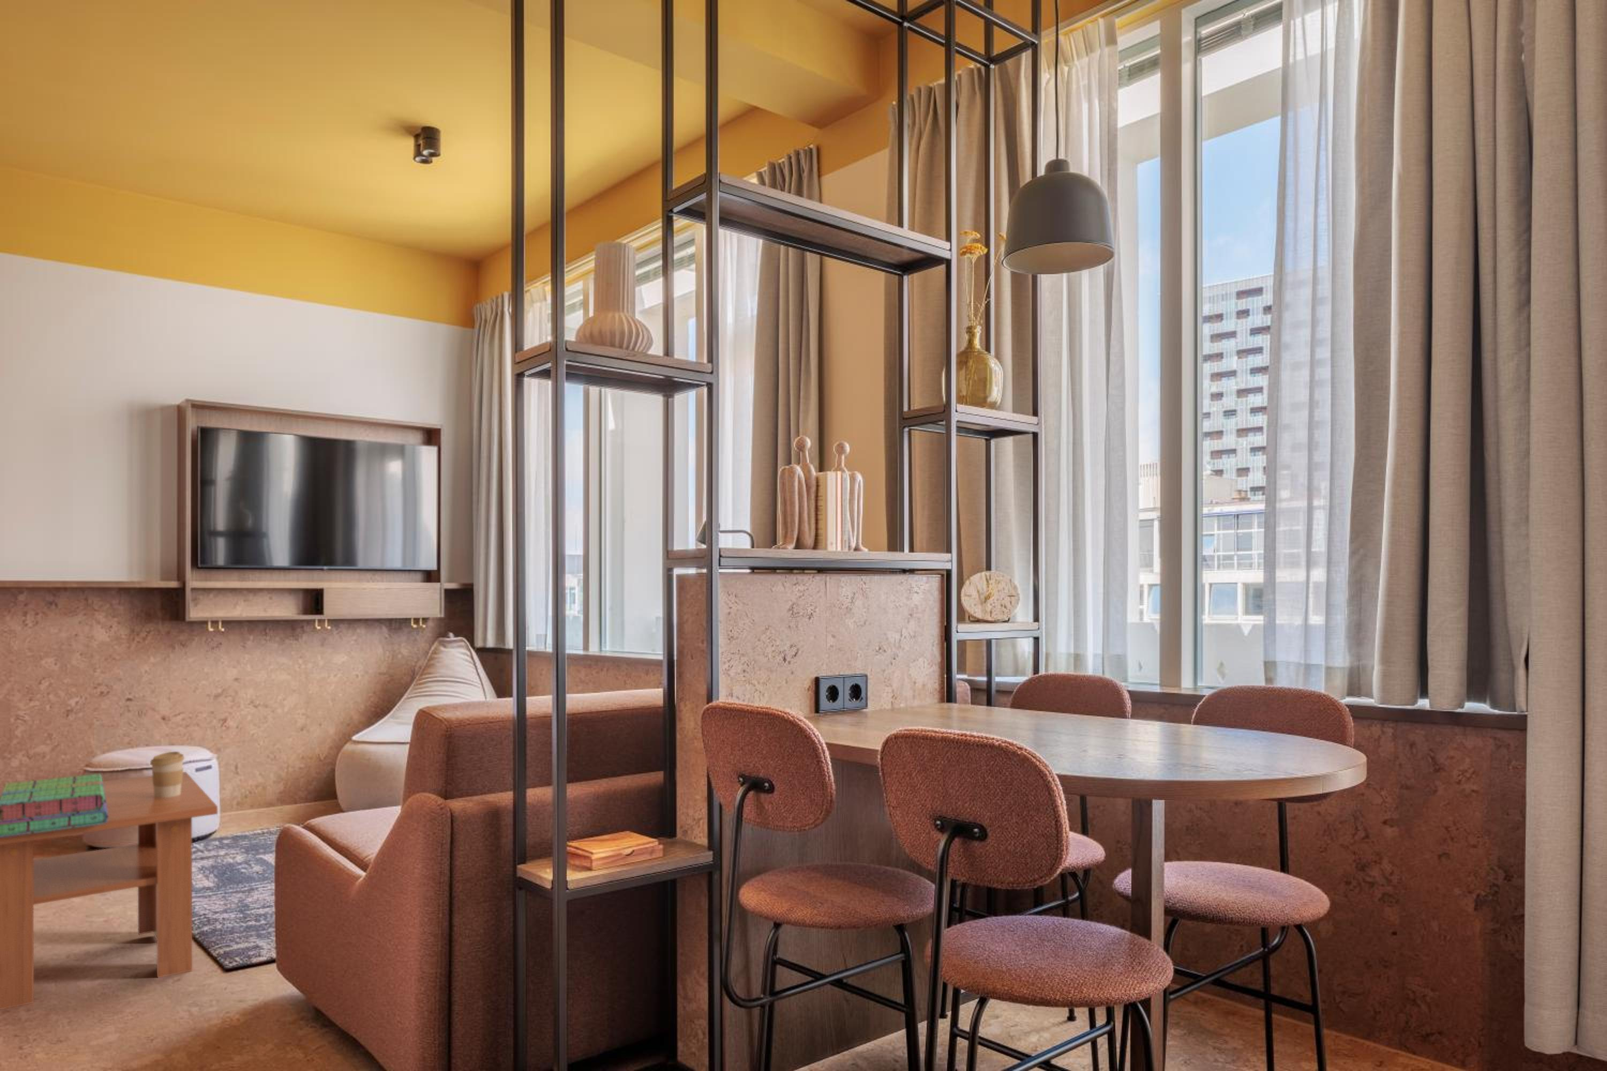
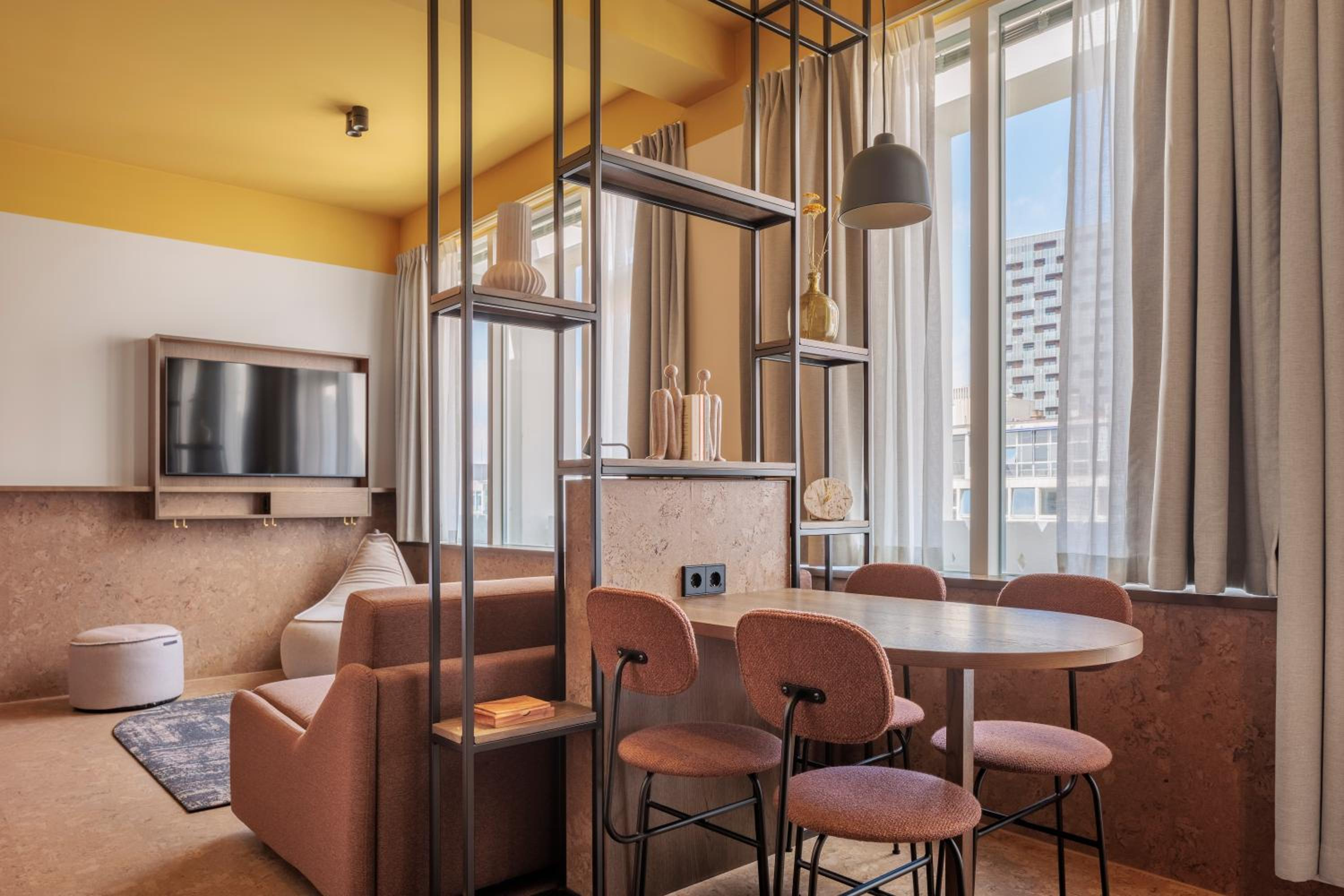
- stack of books [0,773,108,837]
- coffee table [0,771,218,1010]
- coffee cup [149,751,185,798]
